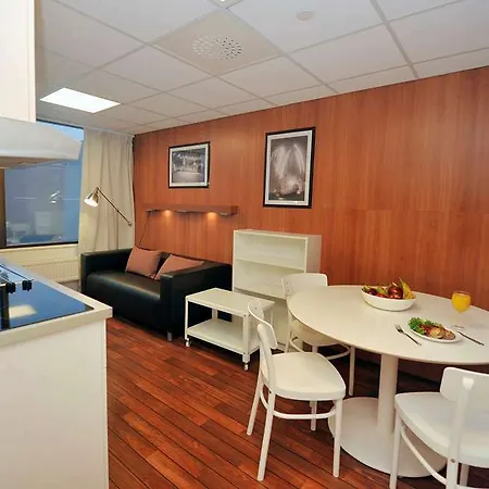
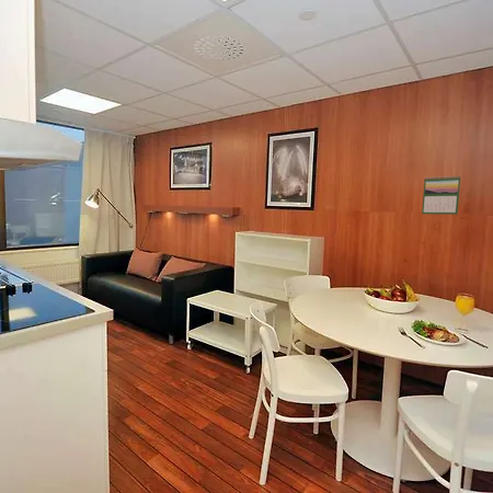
+ calendar [421,175,461,216]
